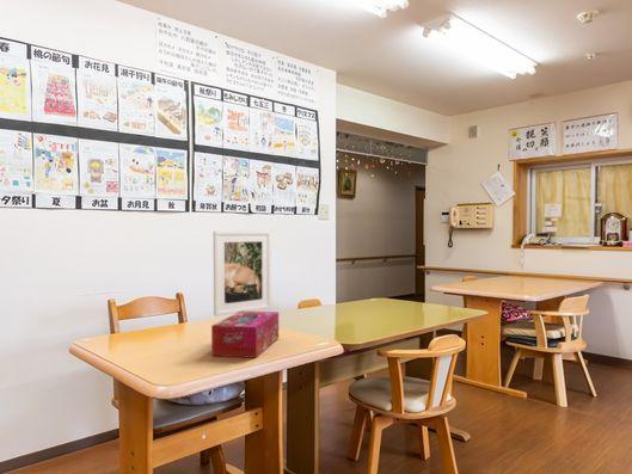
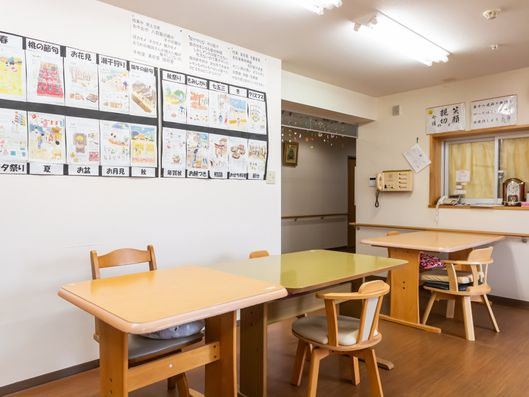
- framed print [213,230,272,318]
- tissue box [210,310,280,359]
